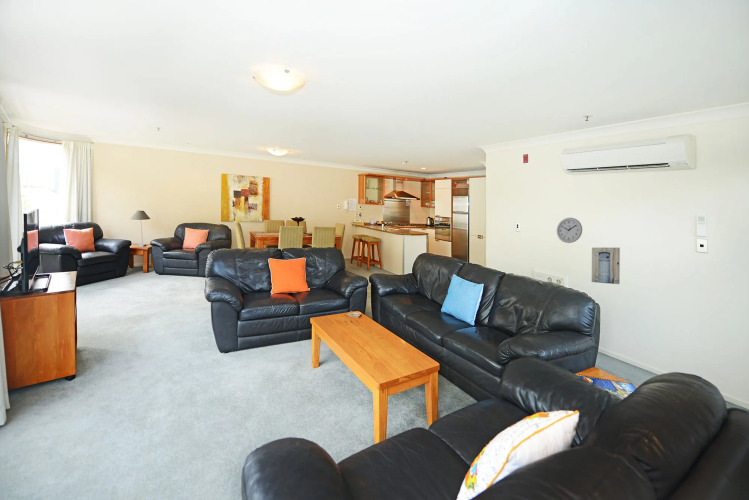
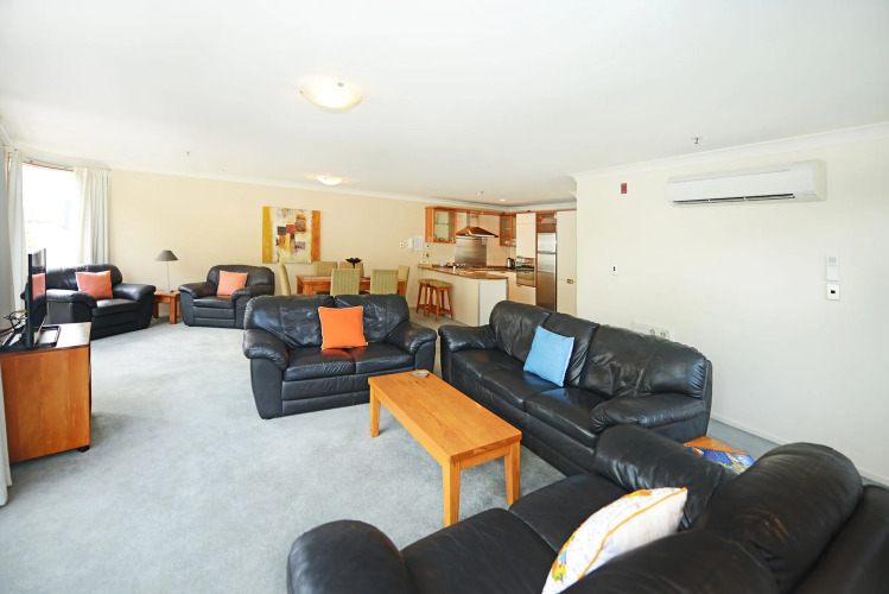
- wall art [591,247,621,285]
- wall clock [556,217,583,244]
